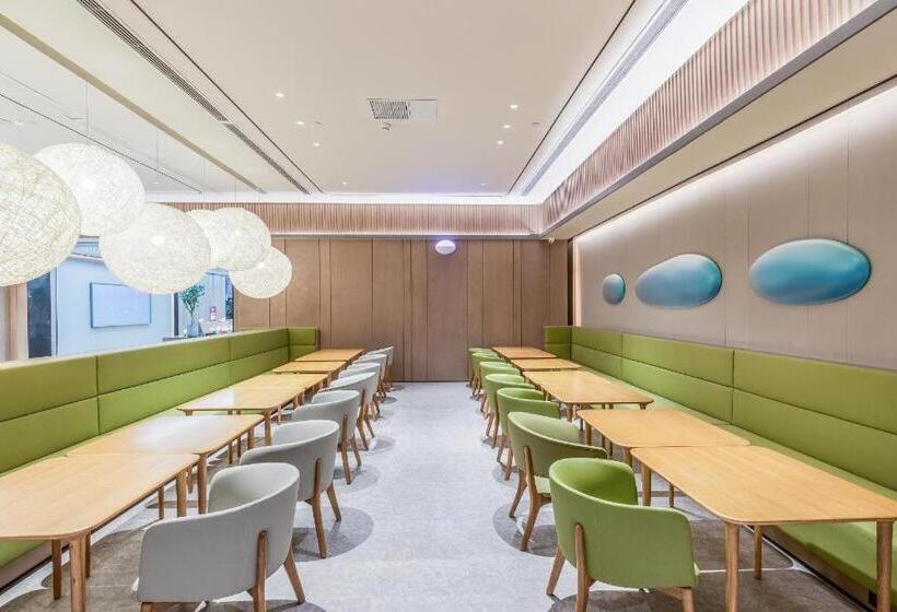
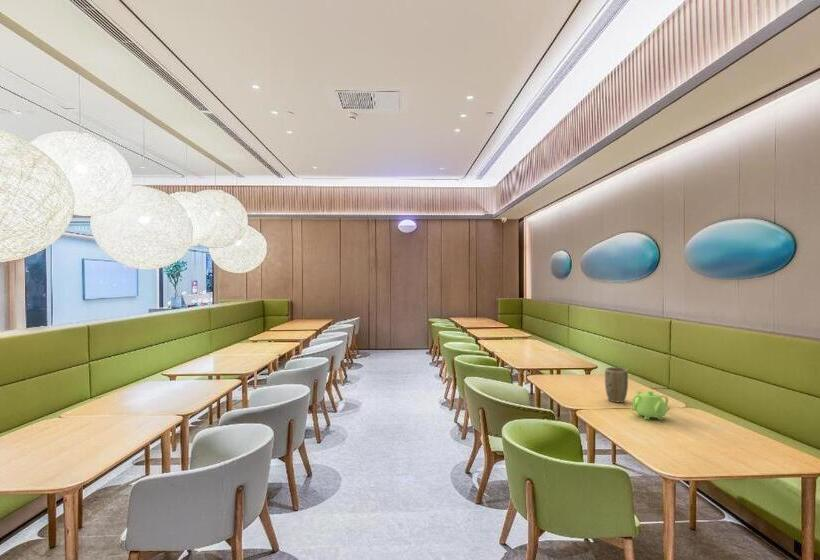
+ plant pot [604,366,629,404]
+ teapot [630,390,671,421]
